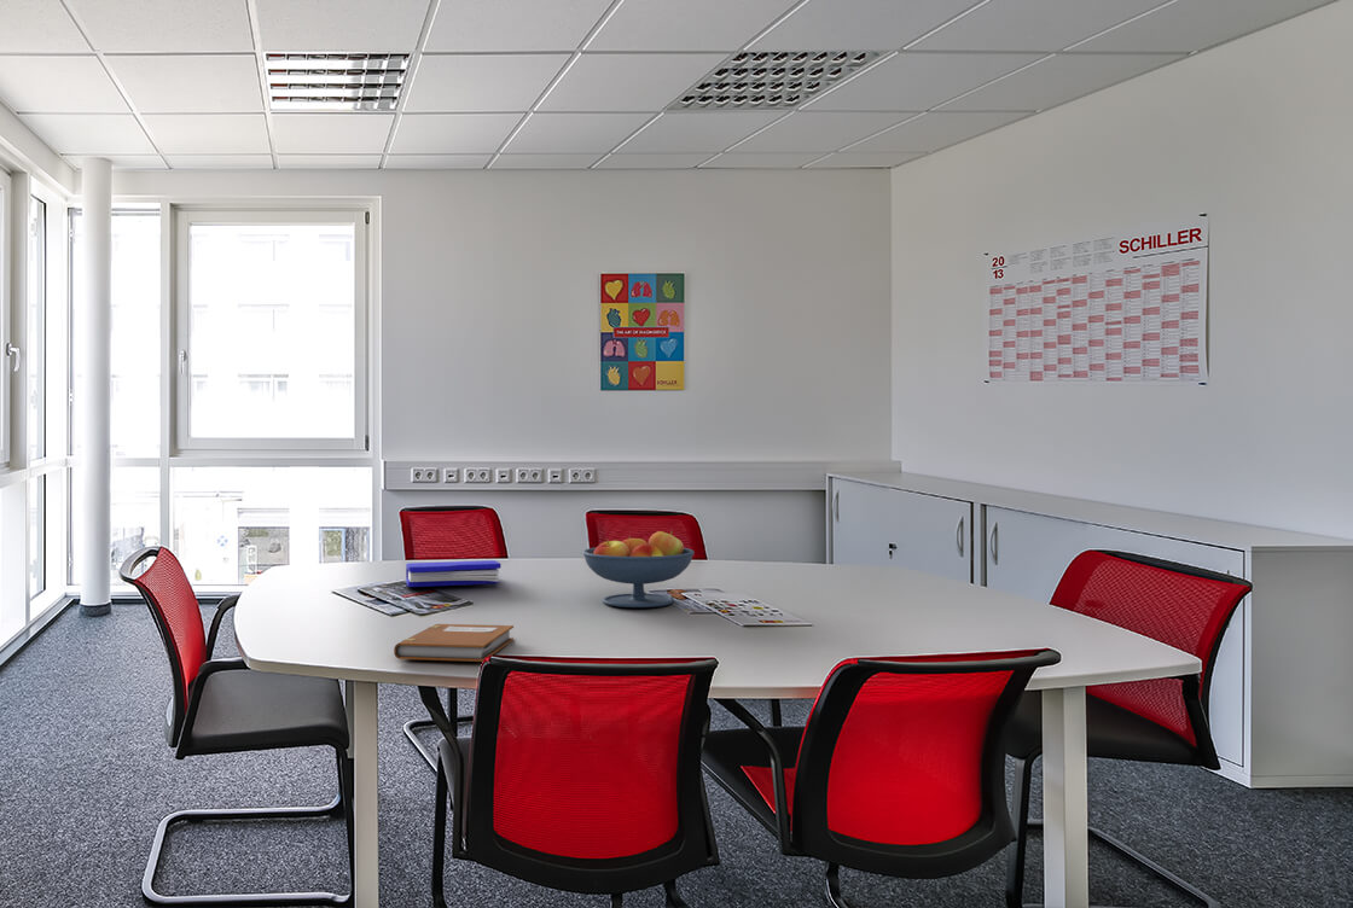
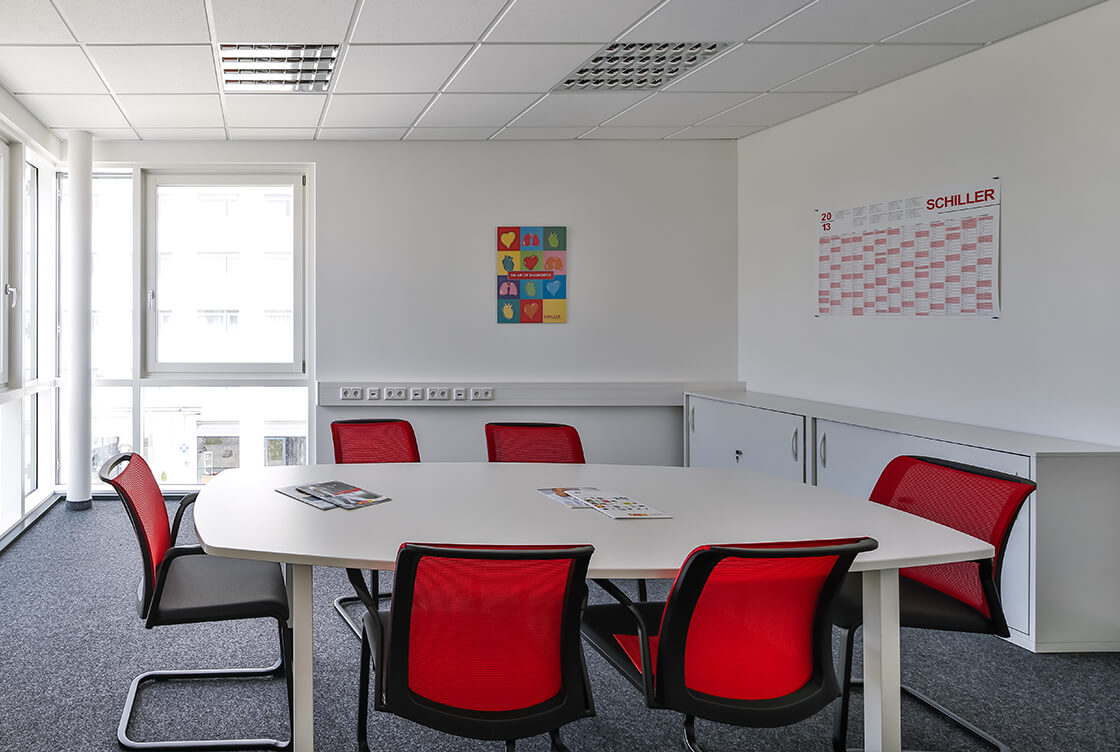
- fruit bowl [582,530,696,609]
- file folder [405,559,503,588]
- notebook [393,623,515,663]
